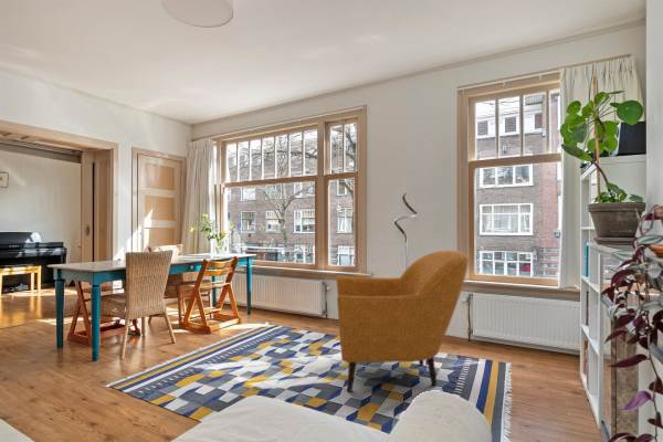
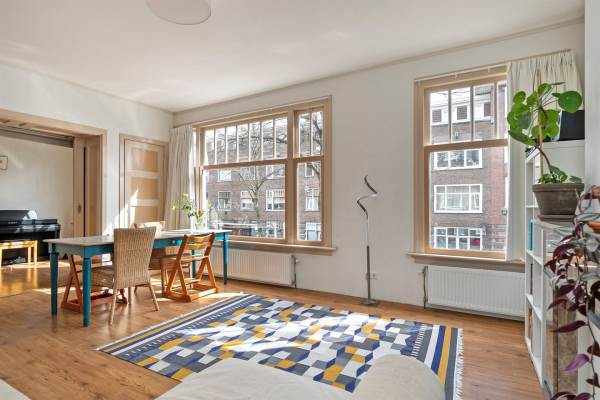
- armchair [335,250,470,393]
